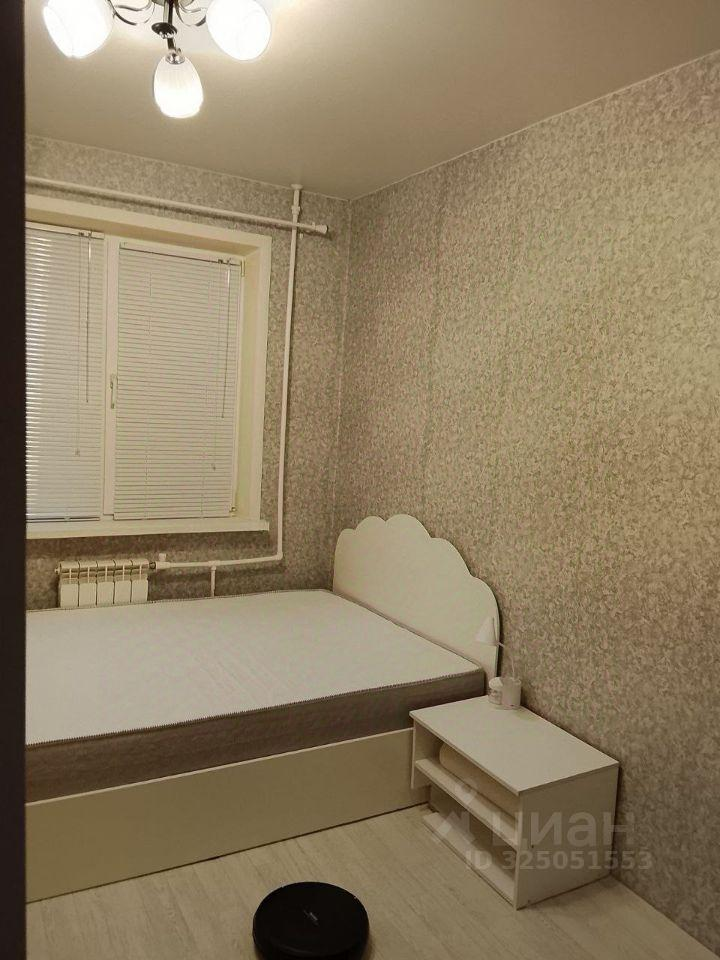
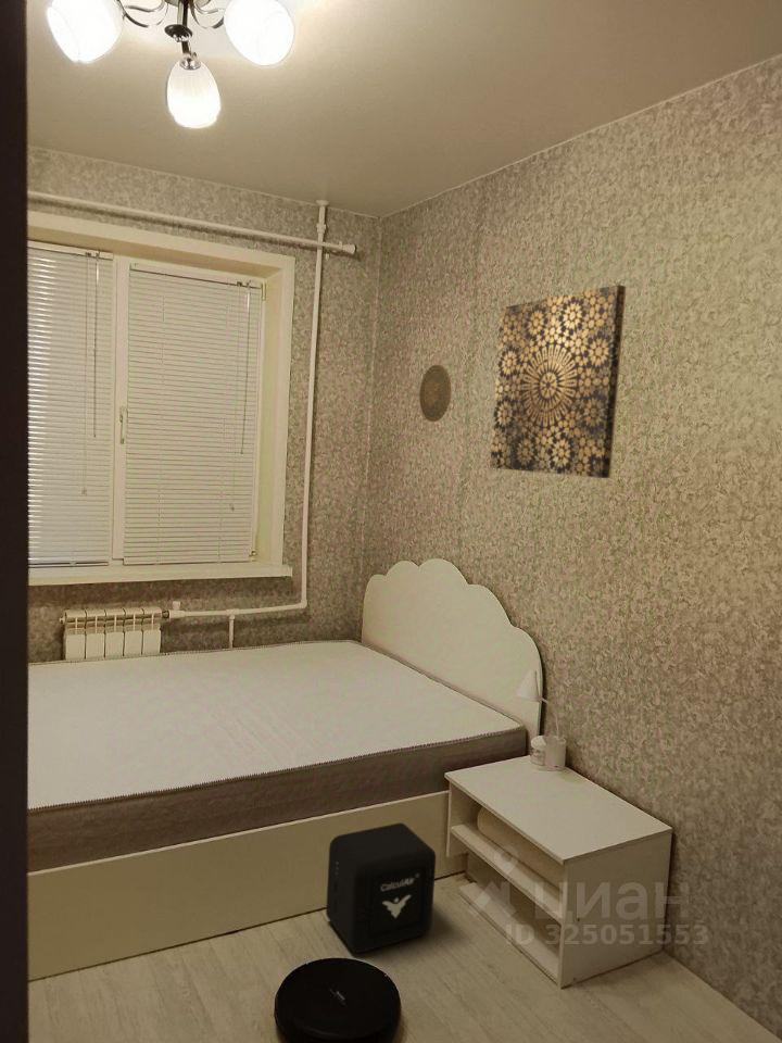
+ wall art [489,284,628,479]
+ decorative plate [418,364,452,423]
+ air purifier [325,821,437,954]
